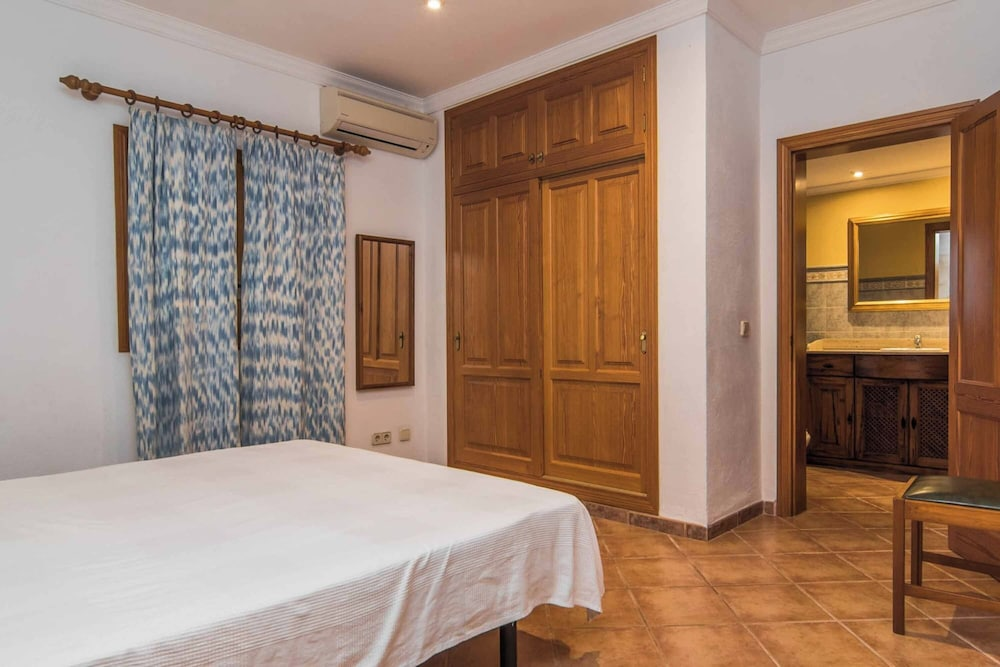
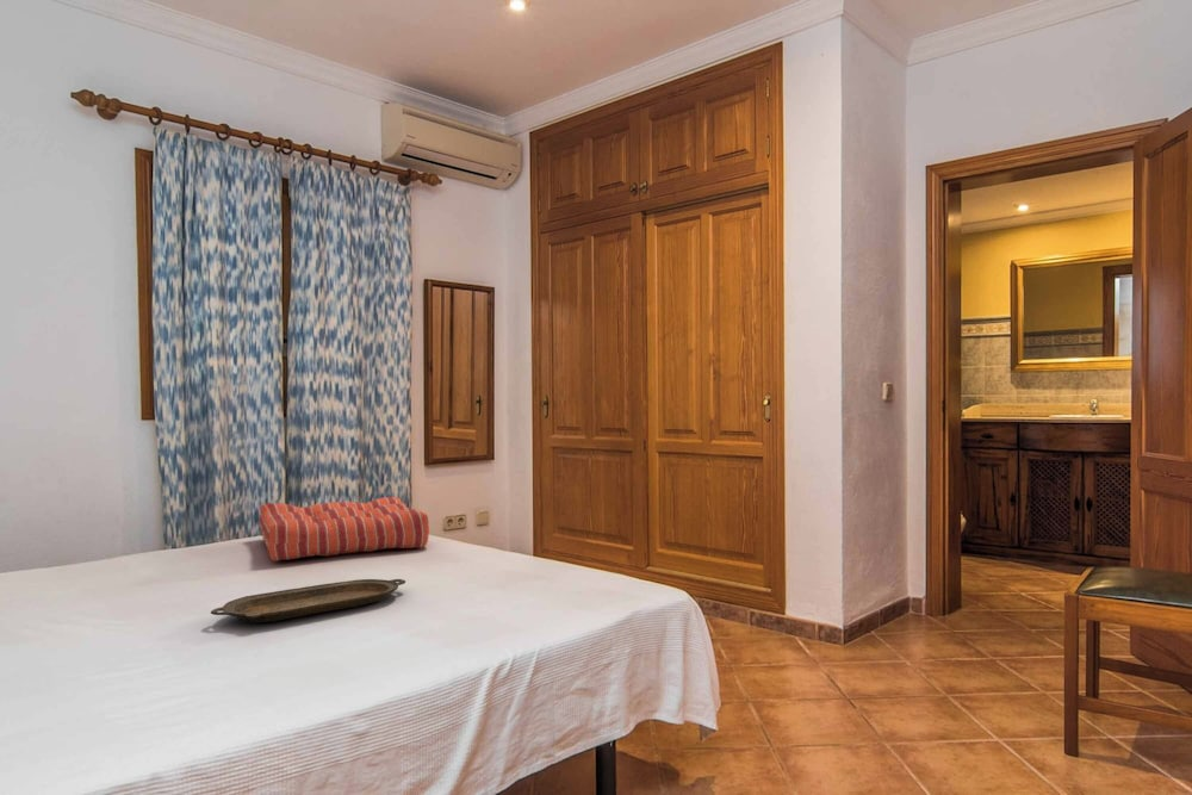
+ serving tray [210,578,406,623]
+ seat cushion [257,496,430,563]
